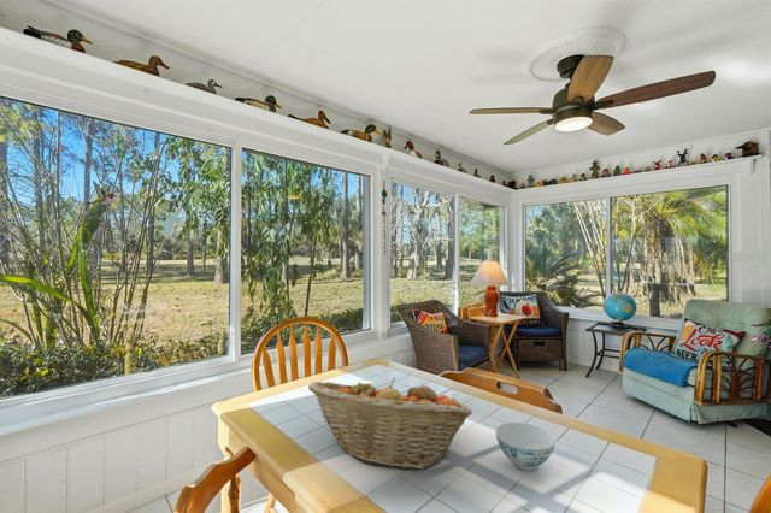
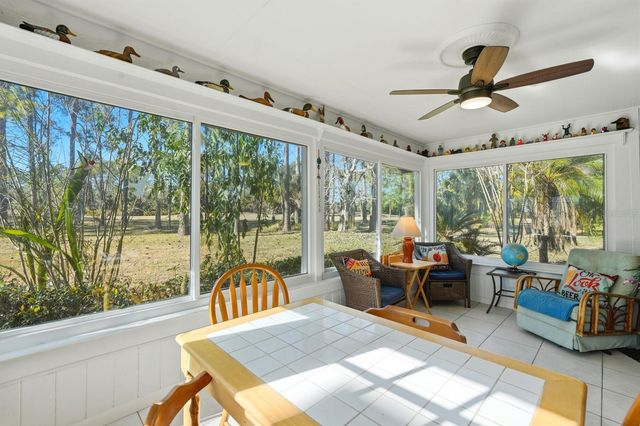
- chinaware [494,421,557,472]
- fruit basket [307,377,473,471]
